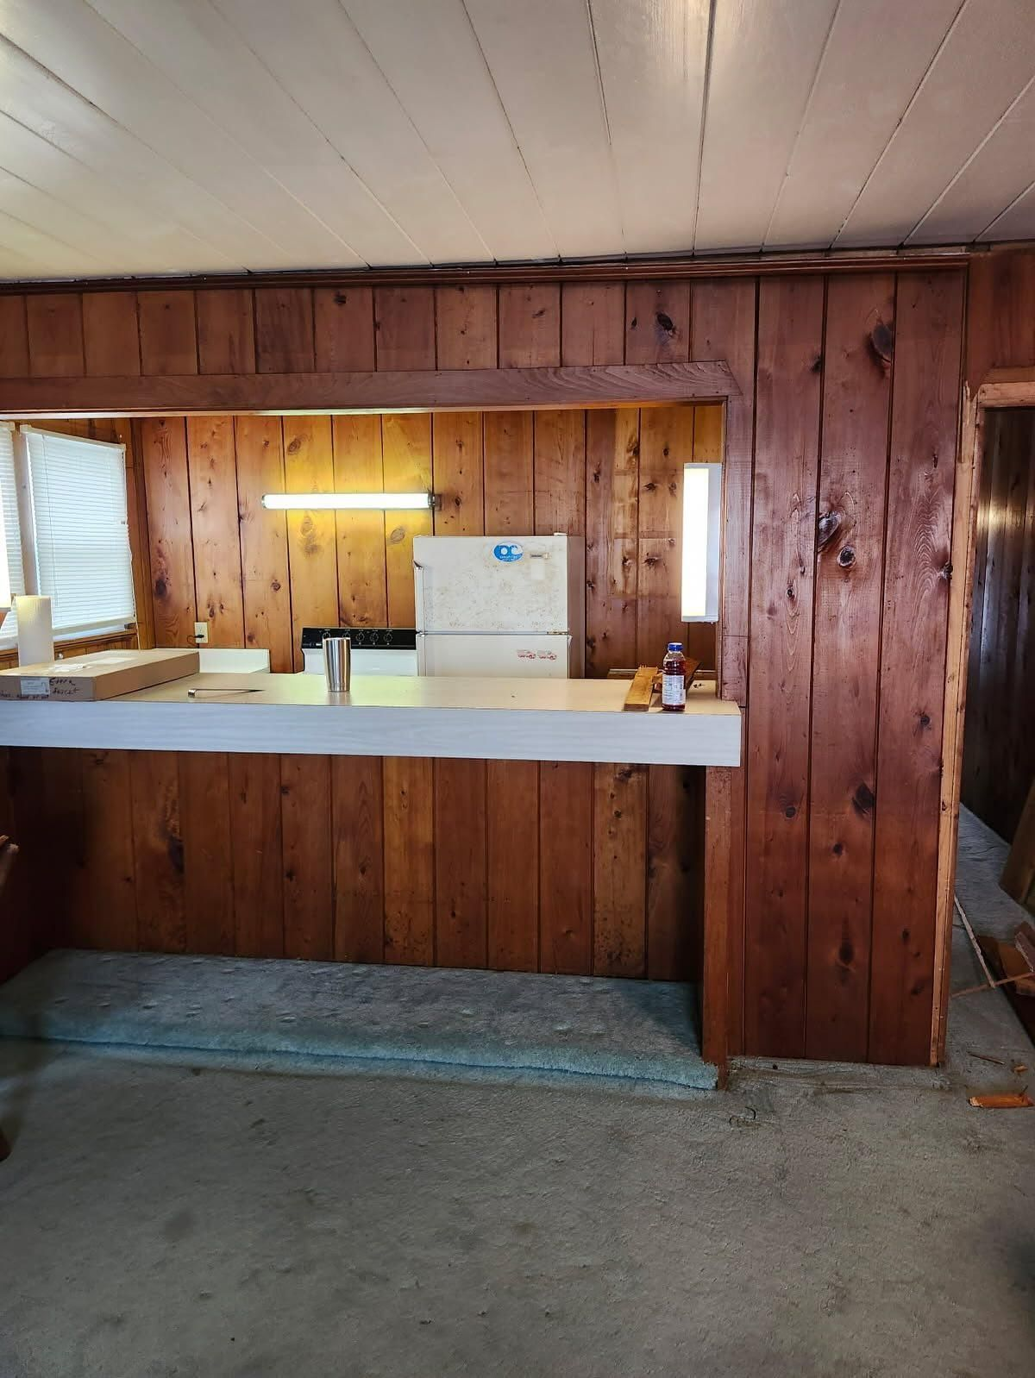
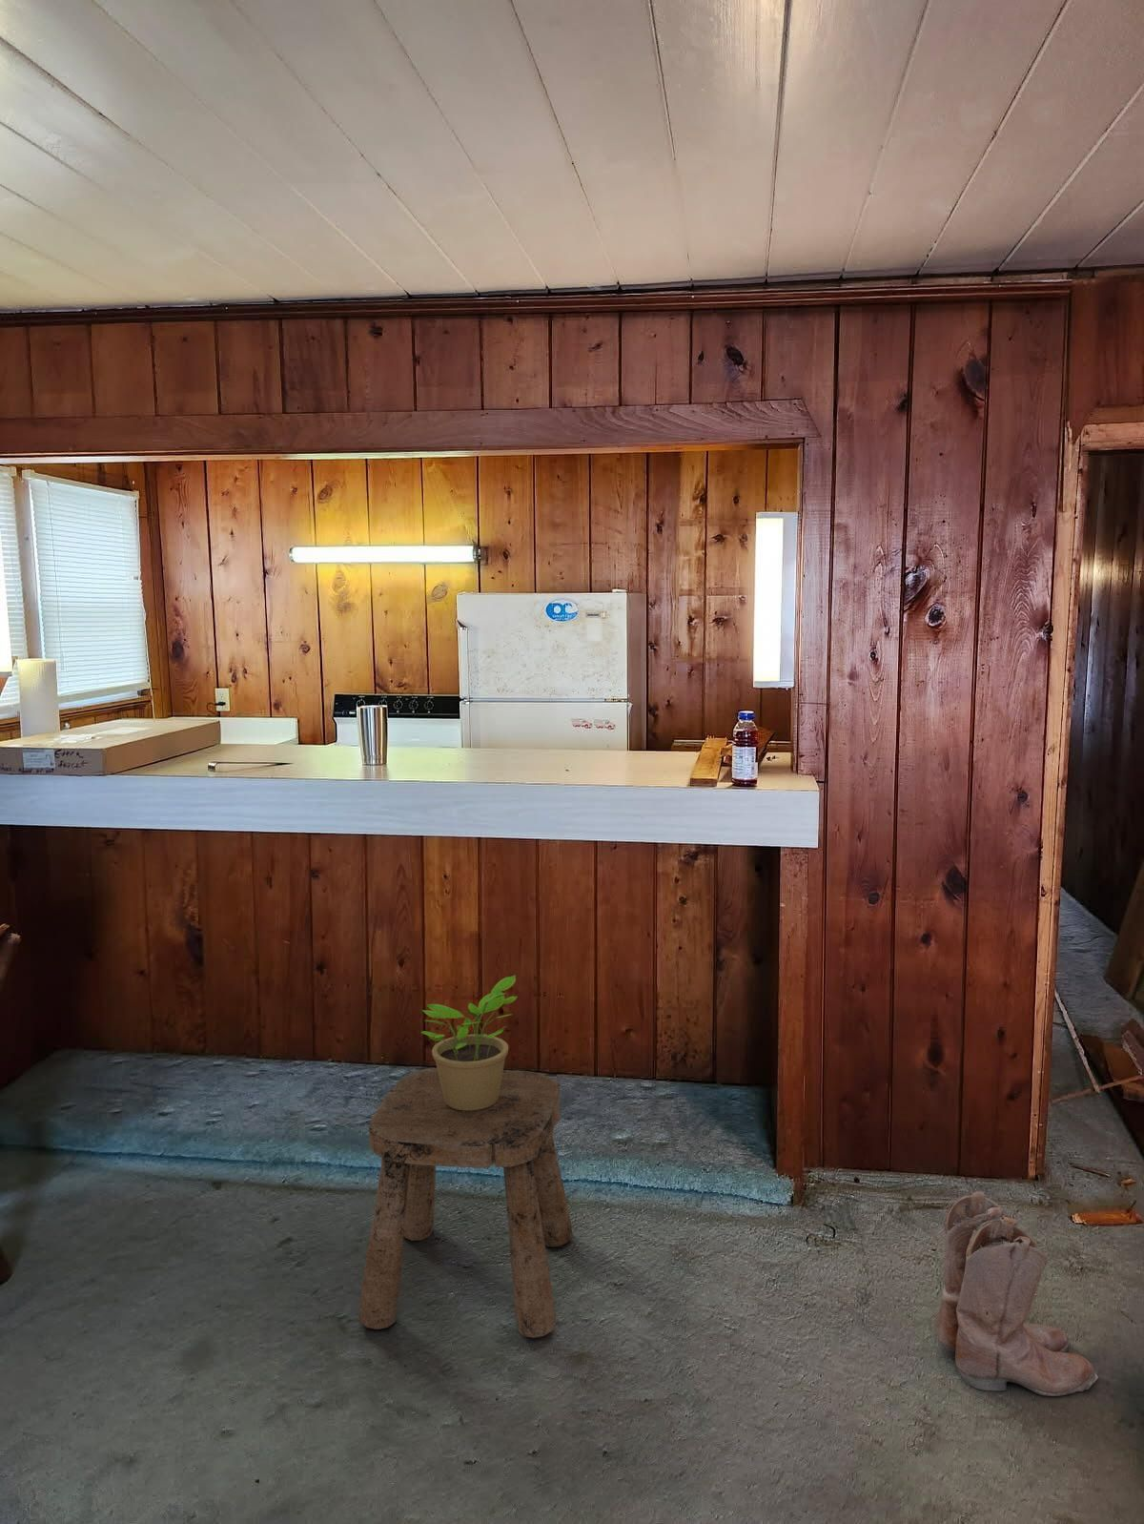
+ potted plant [421,975,519,1111]
+ boots [936,1190,1100,1397]
+ stool [358,1067,574,1339]
